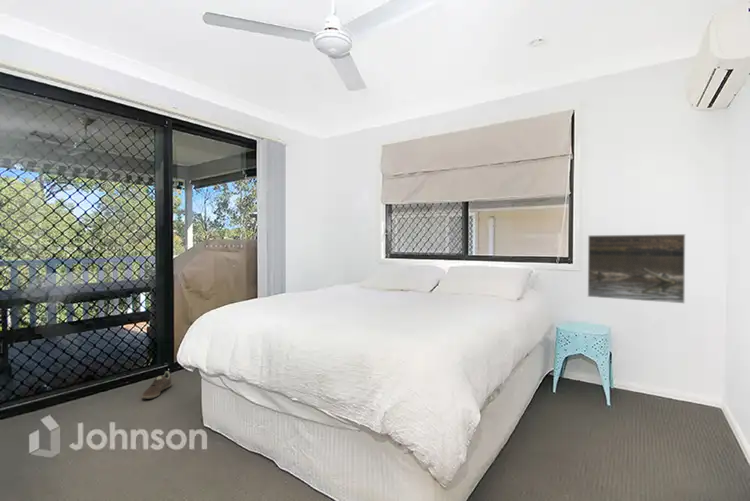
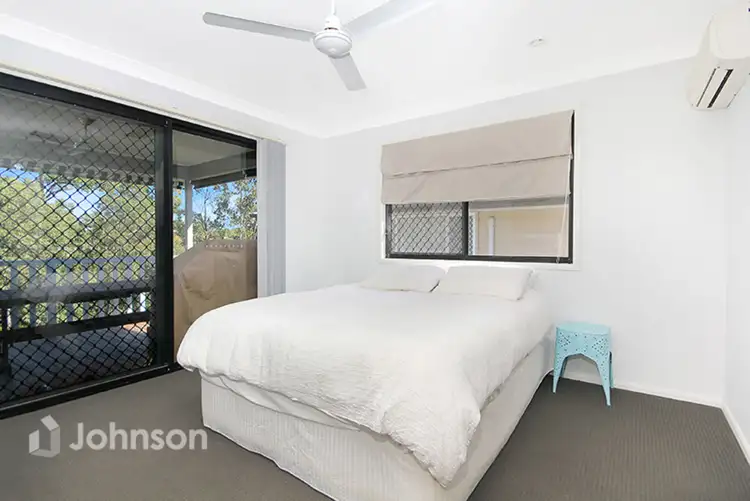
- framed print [587,233,686,305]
- sneaker [141,370,172,400]
